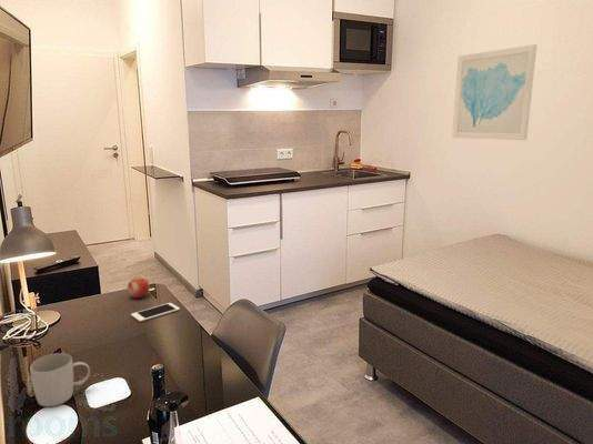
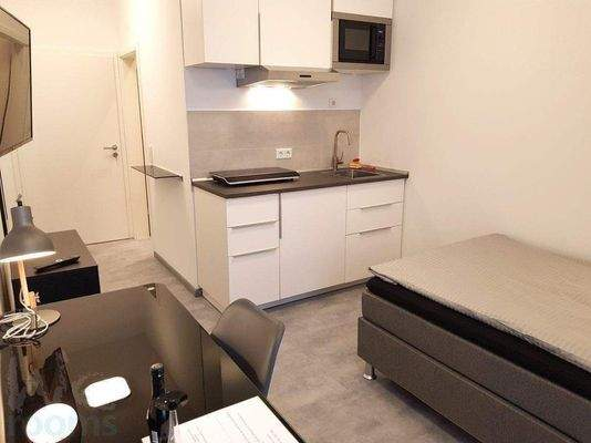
- mug [29,352,91,407]
- fruit [127,275,150,299]
- cell phone [130,302,181,323]
- wall art [451,43,537,141]
